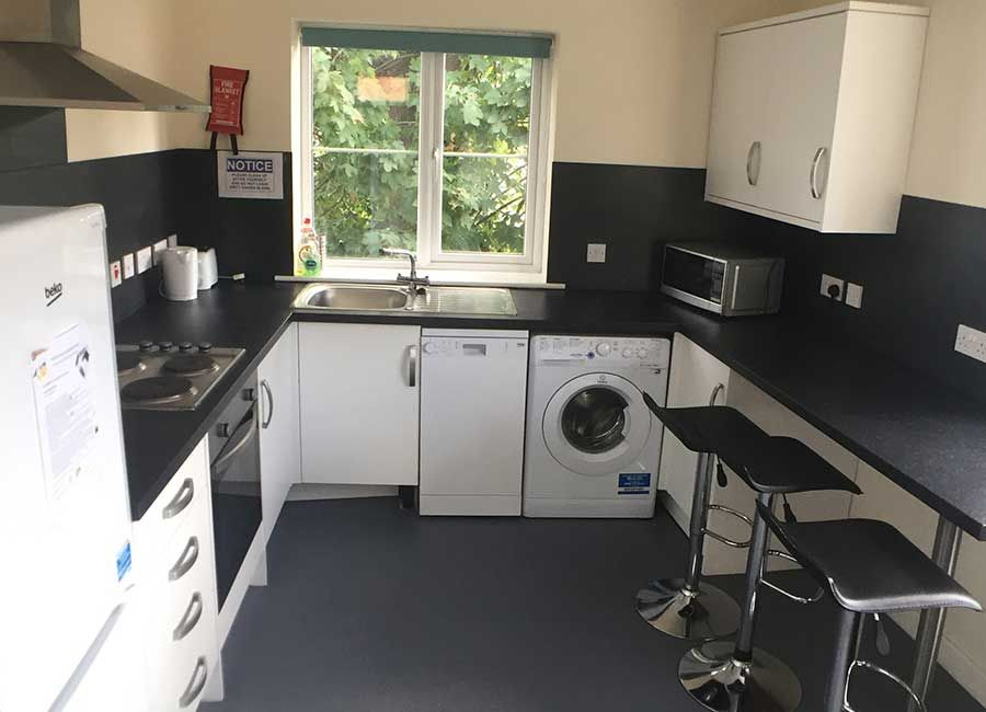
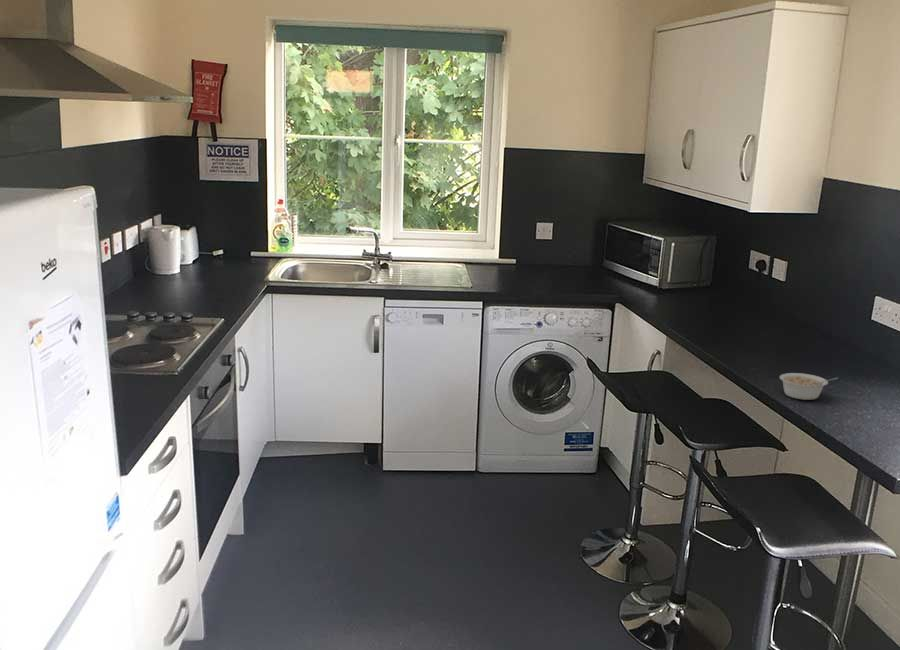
+ legume [778,372,839,401]
